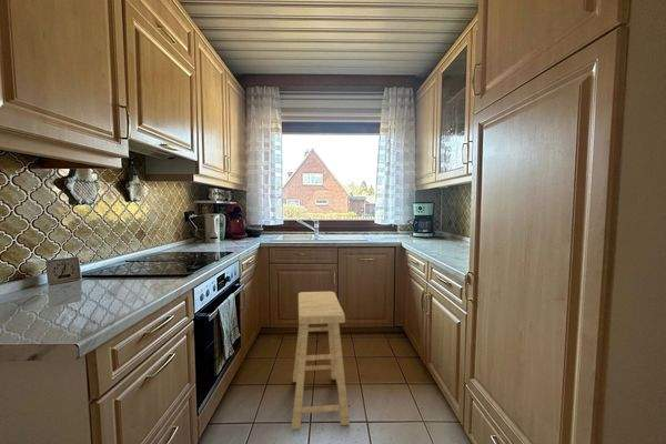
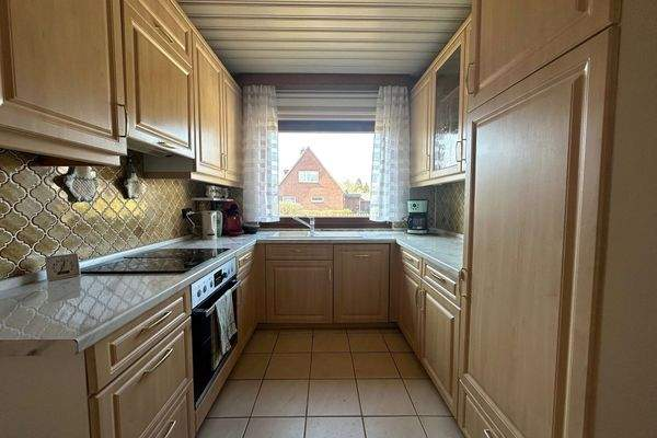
- stool [291,290,351,431]
